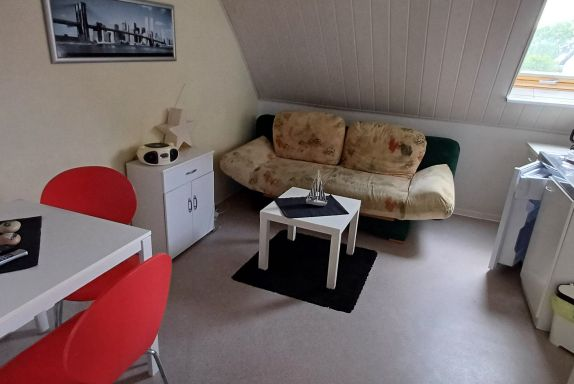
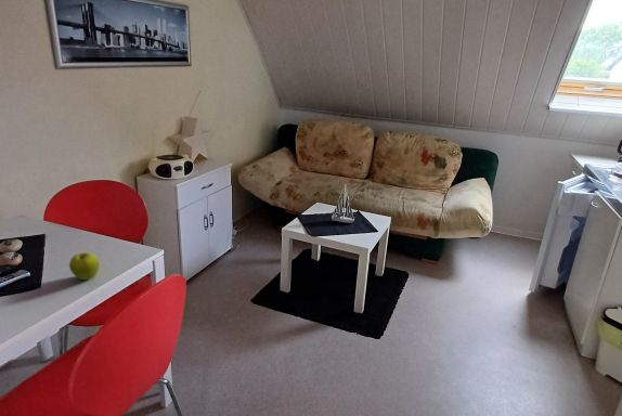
+ fruit [68,251,101,281]
